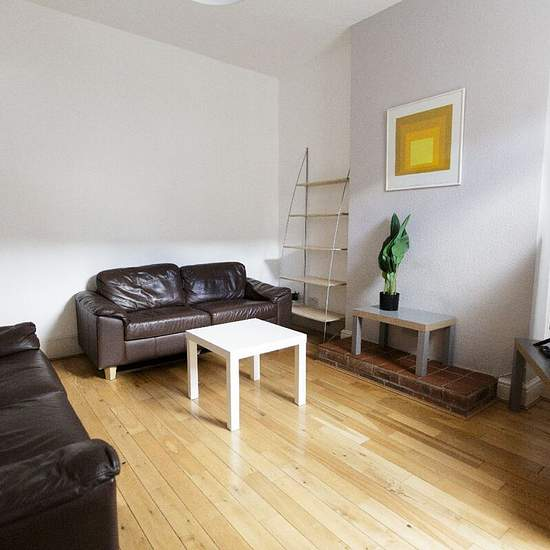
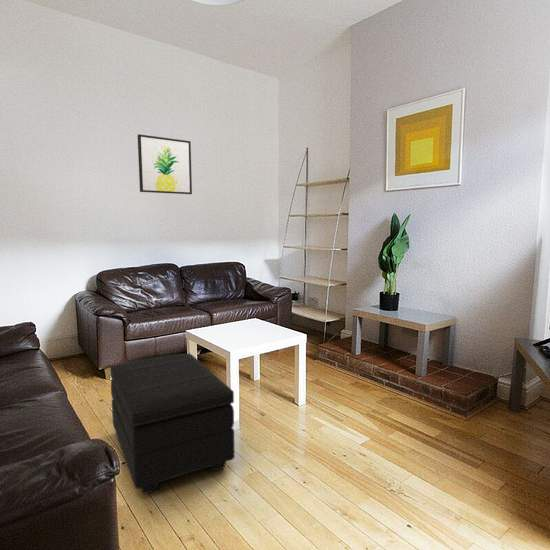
+ footstool [109,352,236,495]
+ wall art [137,133,193,195]
